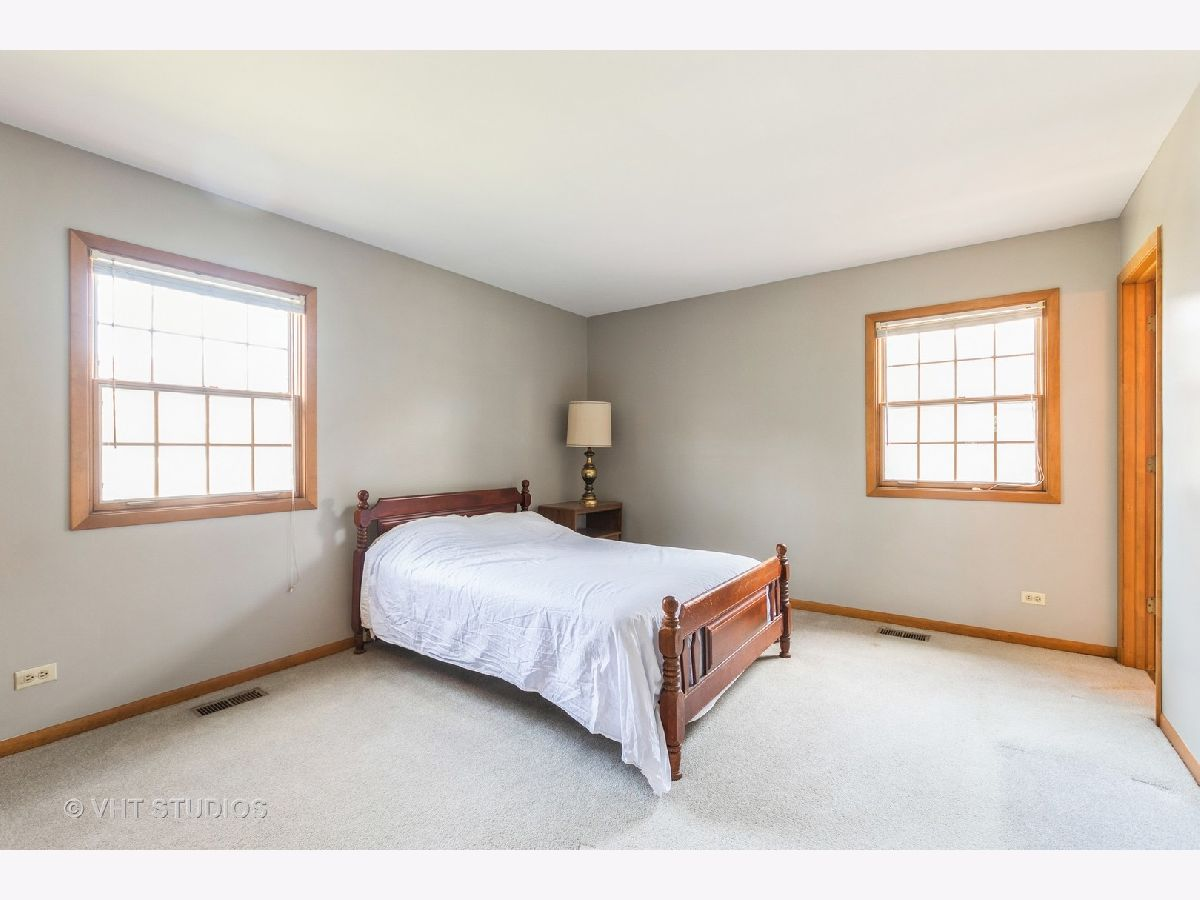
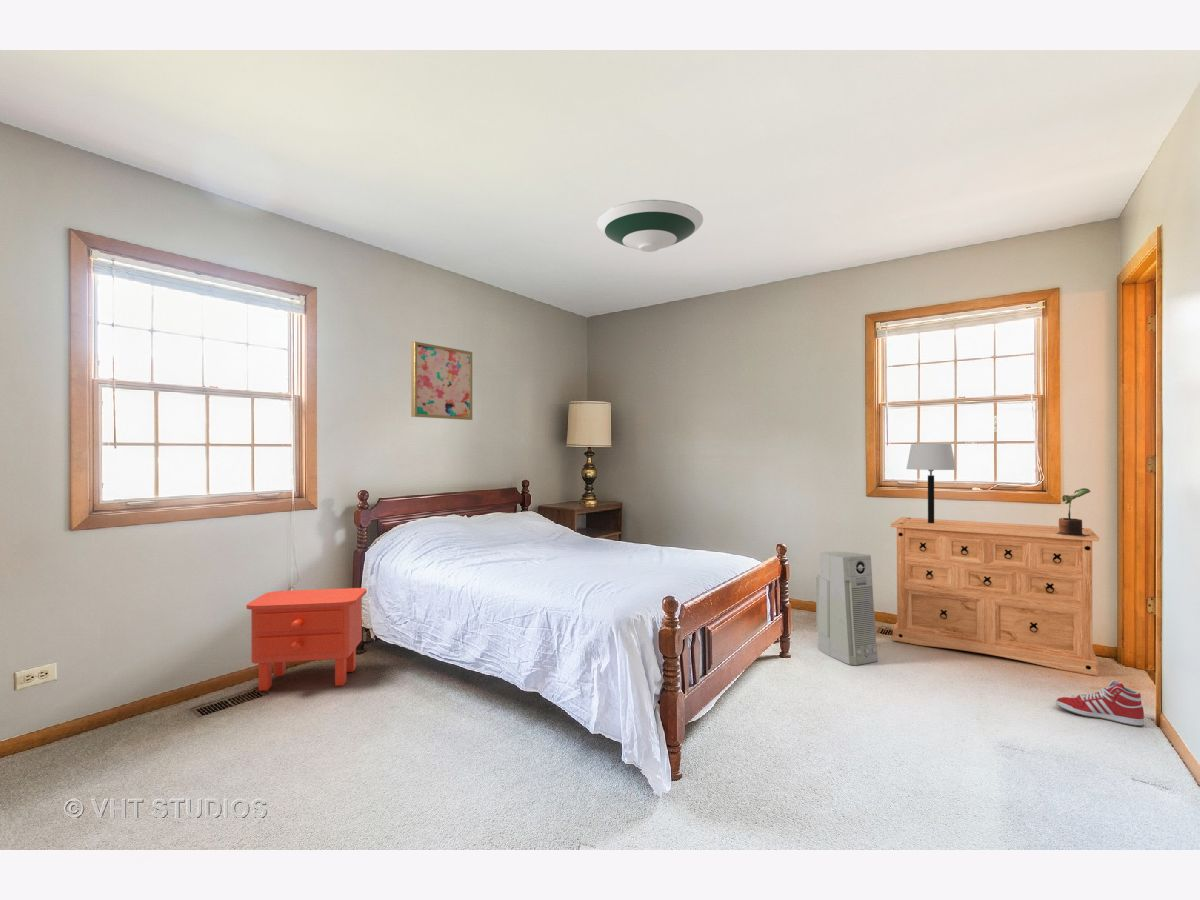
+ nightstand [245,587,368,692]
+ potted plant [1057,487,1092,536]
+ sneaker [1055,679,1145,727]
+ wall art [410,341,473,421]
+ air purifier [815,550,879,666]
+ table lamp [905,443,958,523]
+ dresser [890,516,1100,677]
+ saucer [596,199,704,253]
